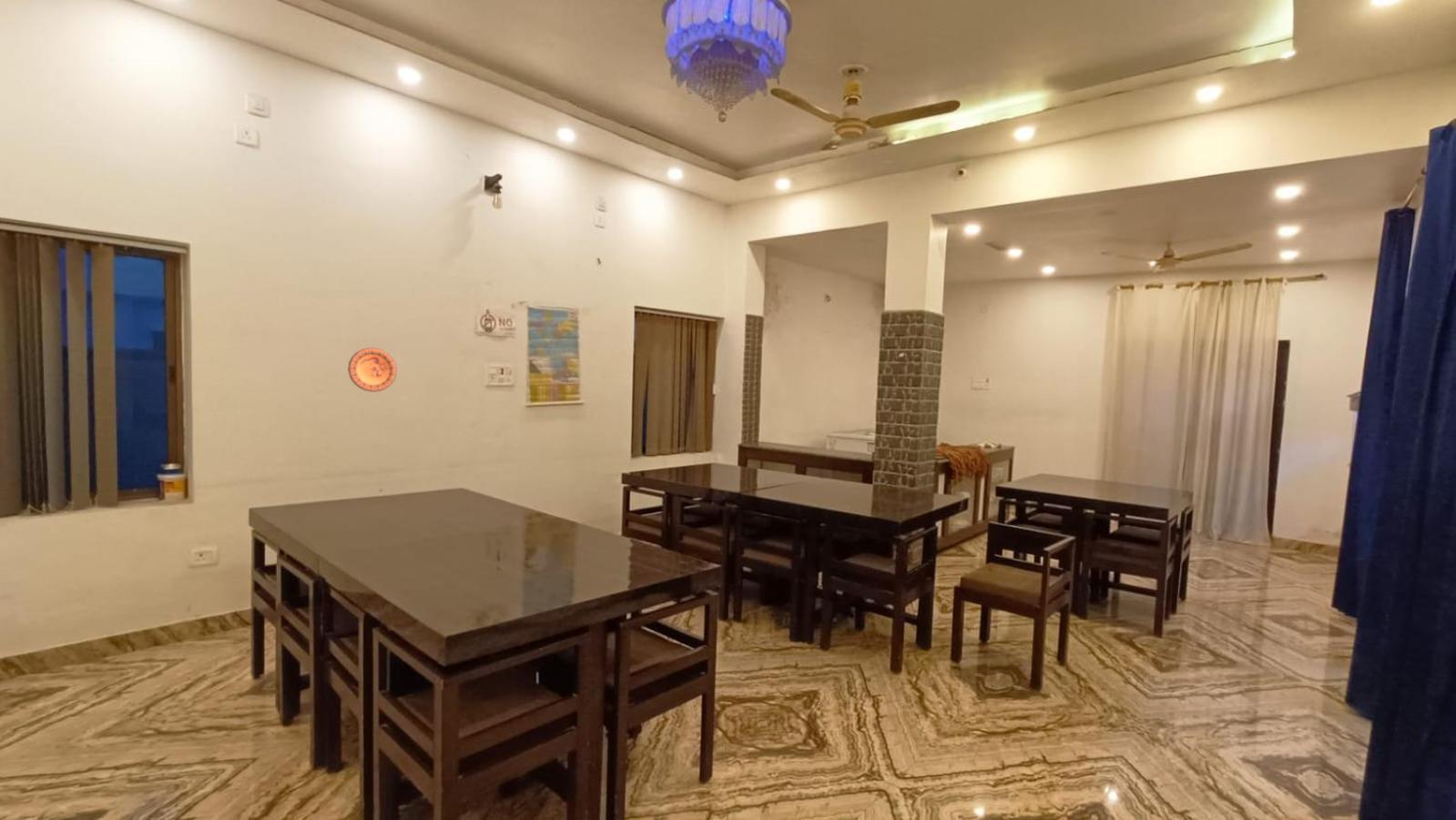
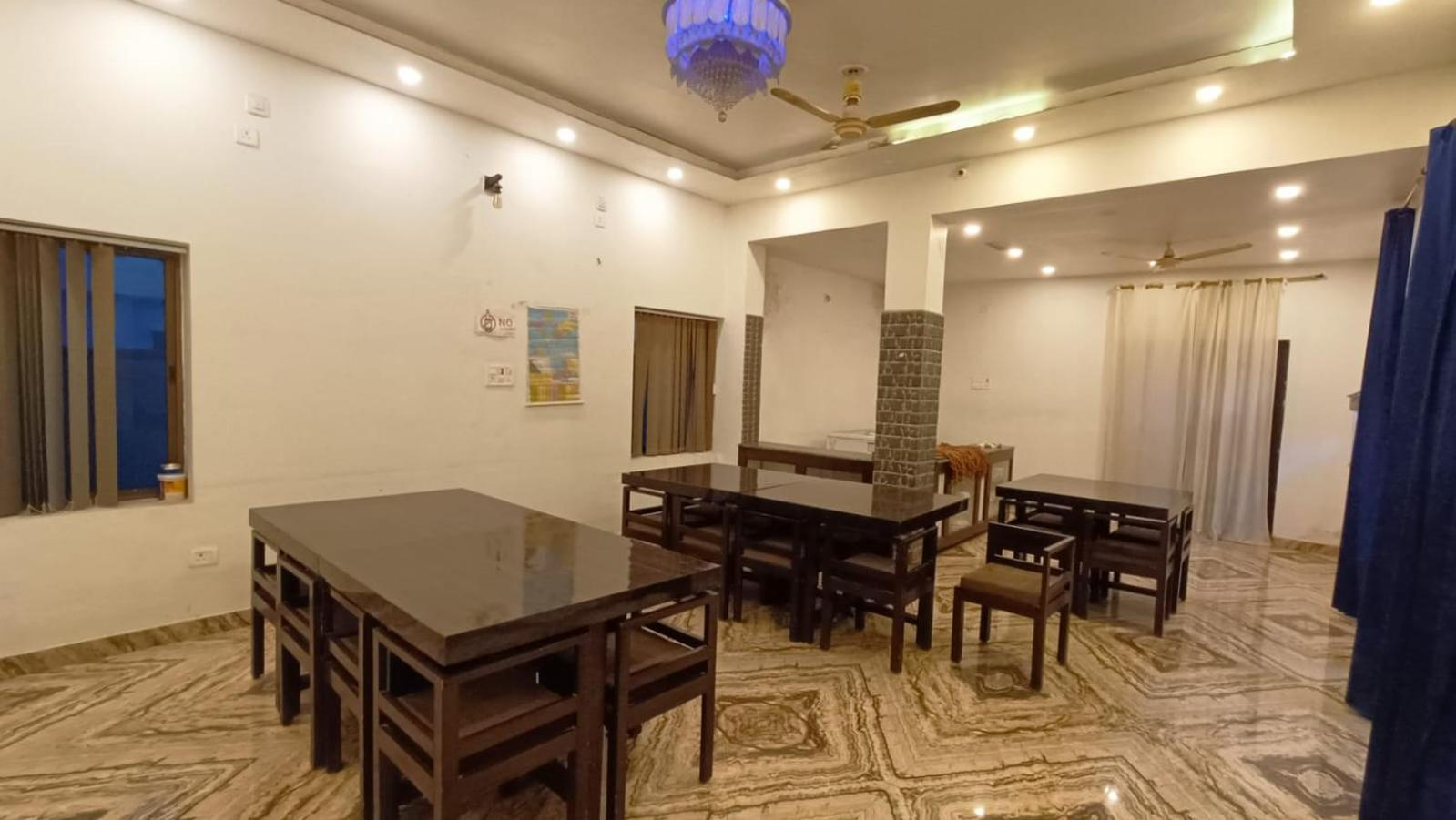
- decorative plate [347,347,398,392]
